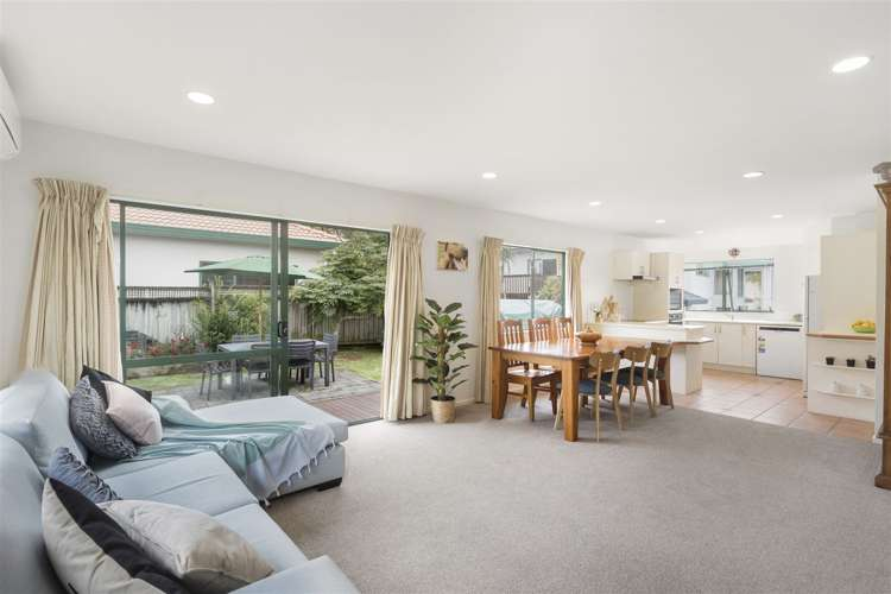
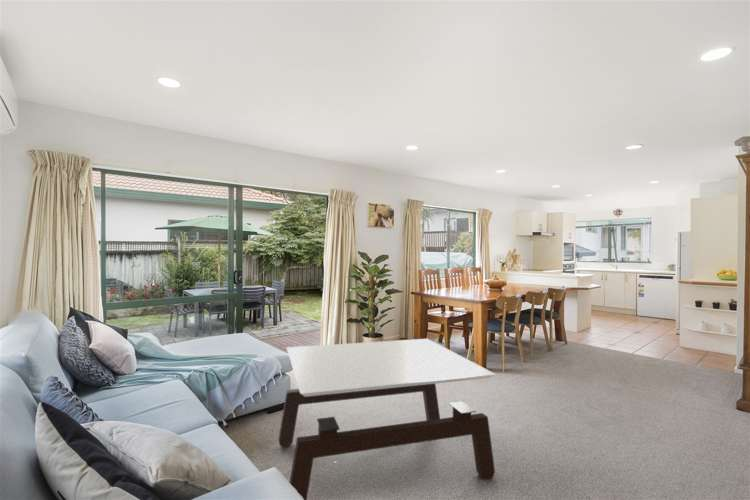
+ coffee table [278,338,497,500]
